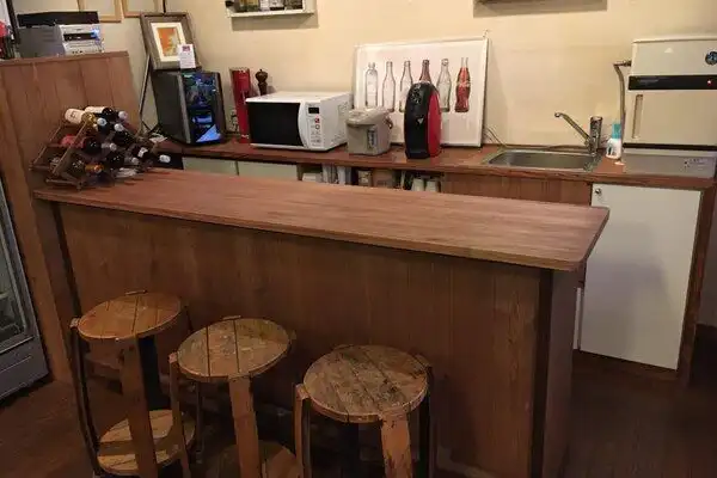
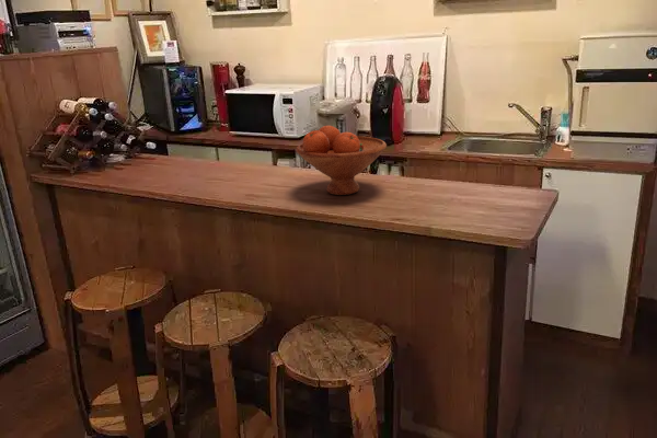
+ fruit bowl [295,125,388,196]
